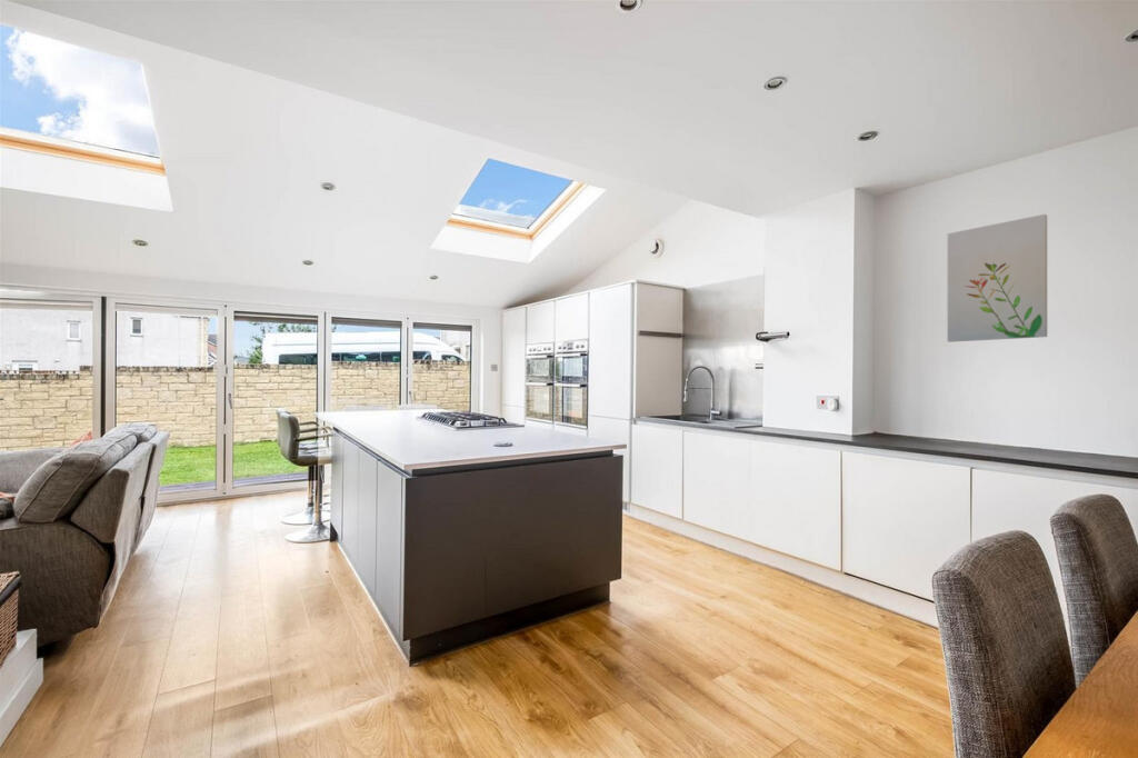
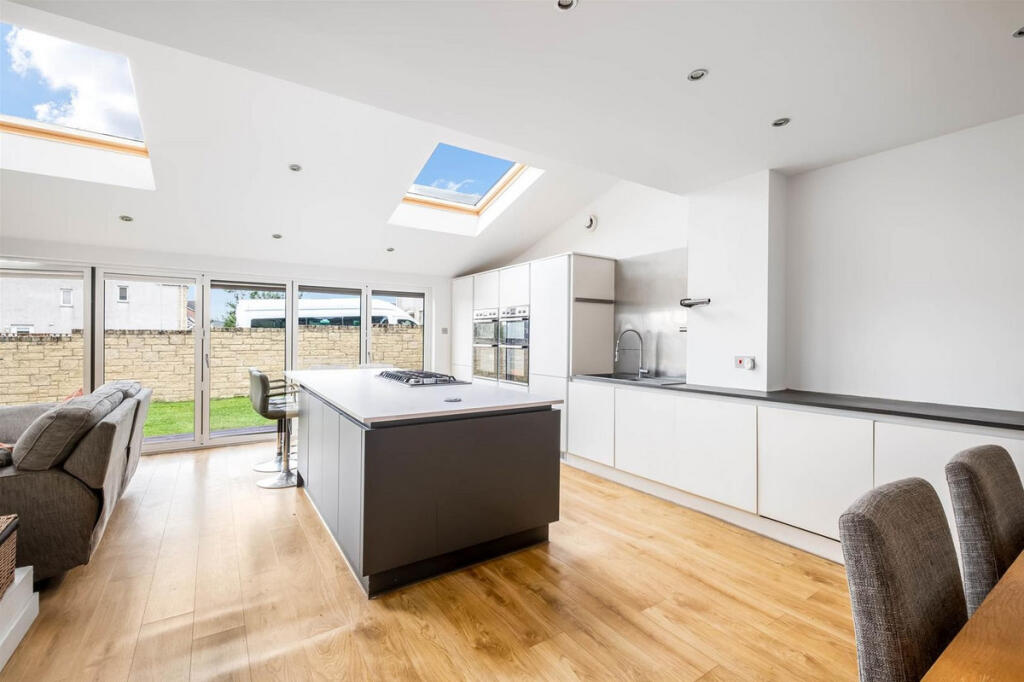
- wall art [947,213,1048,343]
